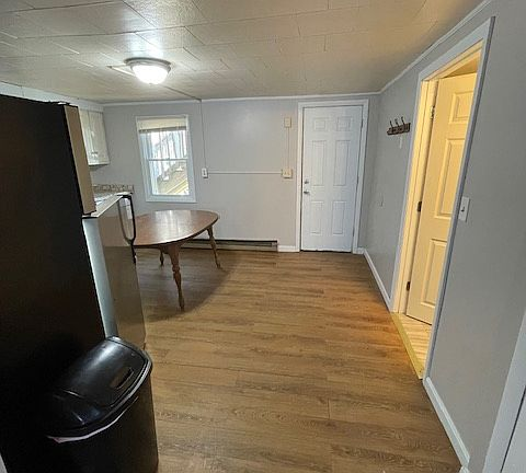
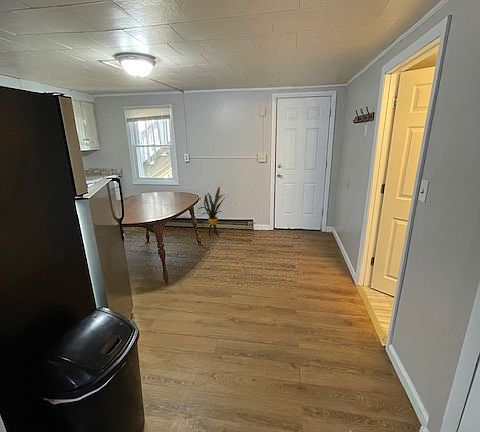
+ house plant [198,185,228,237]
